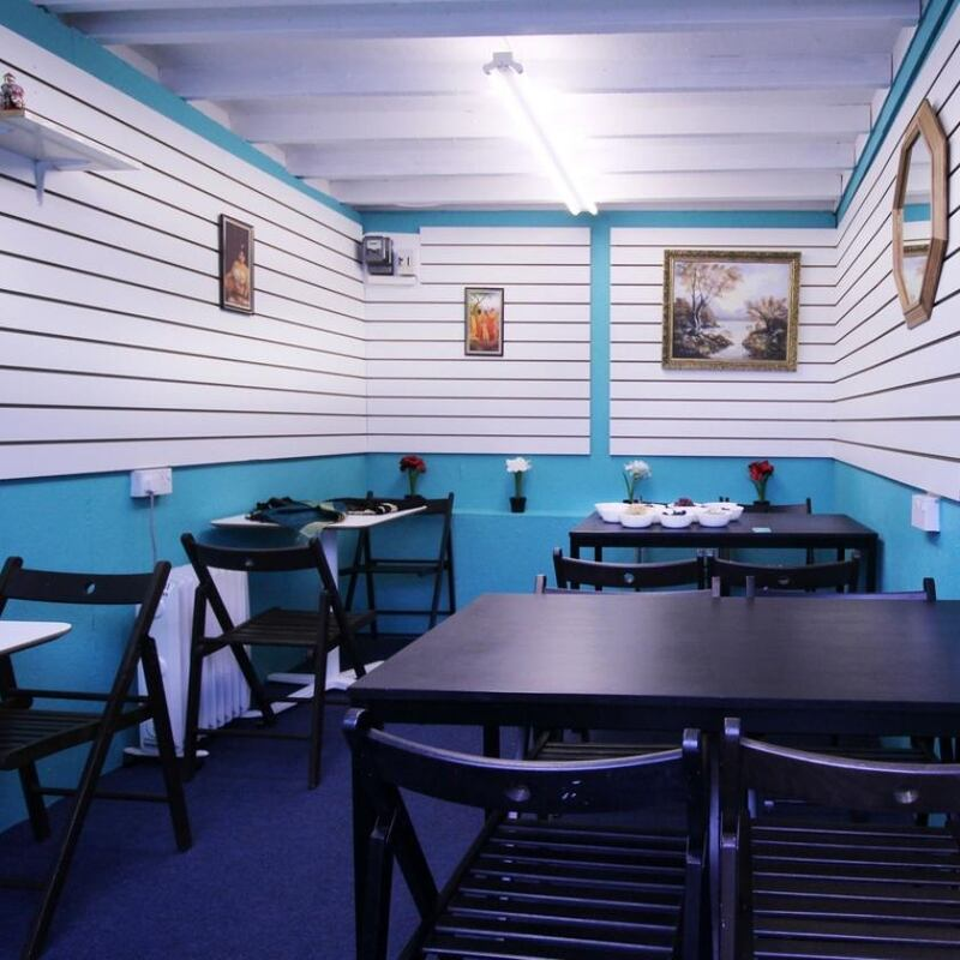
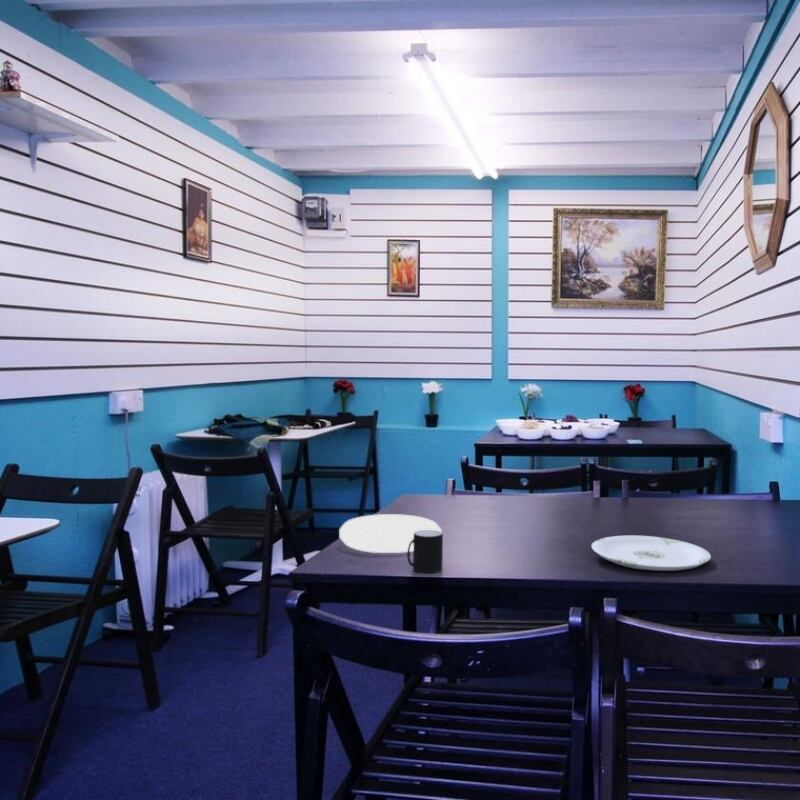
+ plate [591,534,712,572]
+ cup [406,529,444,574]
+ plate [338,513,443,554]
